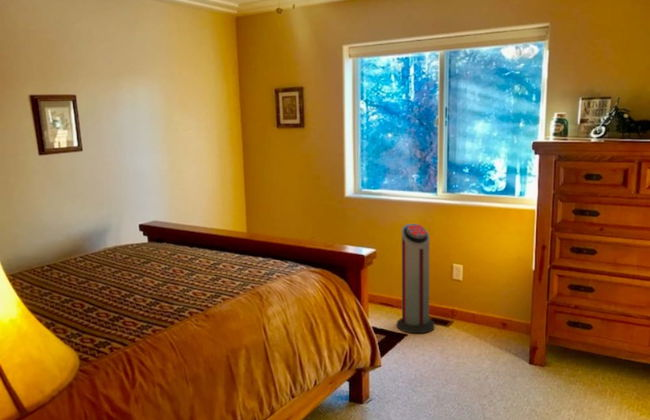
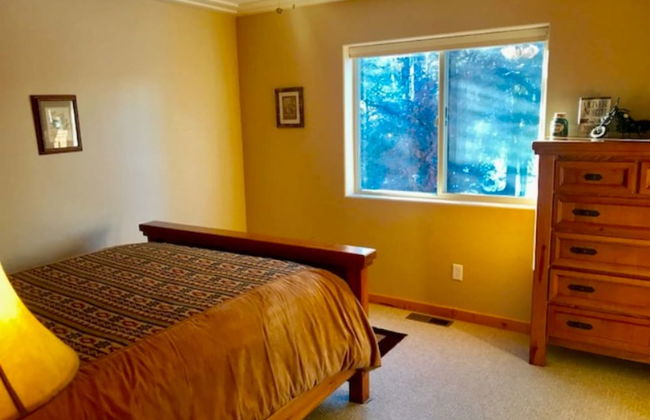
- air purifier [396,223,435,334]
